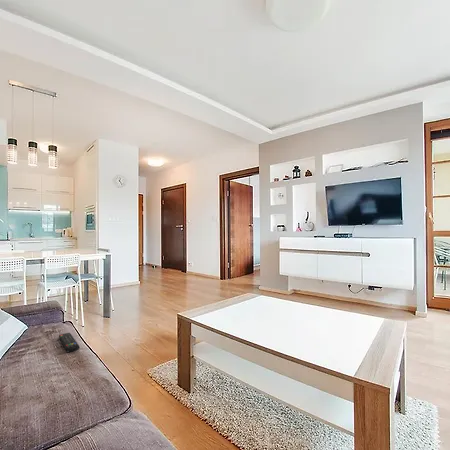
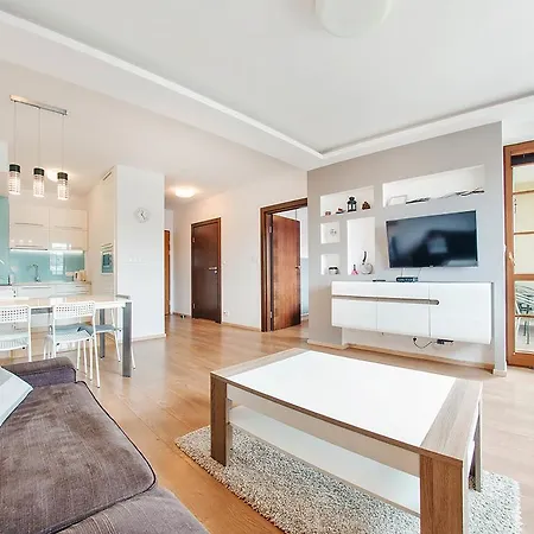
- remote control [58,332,81,353]
